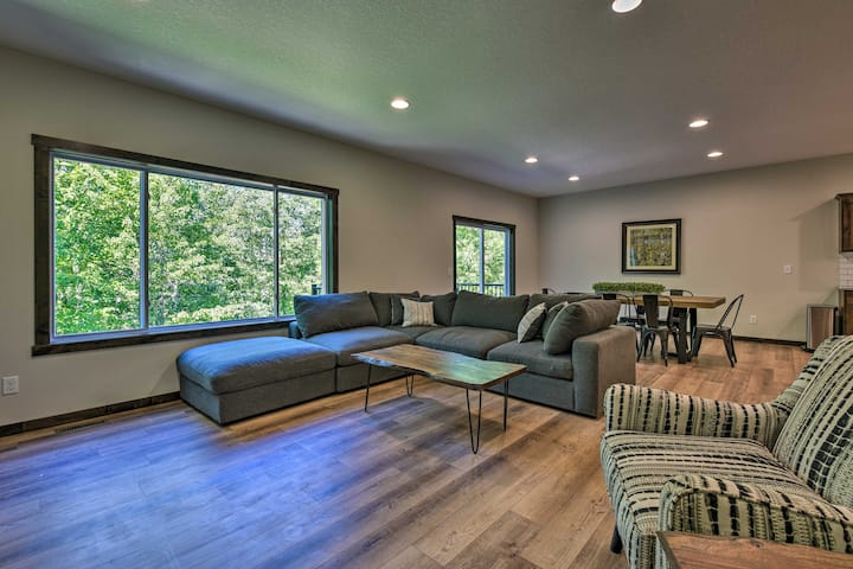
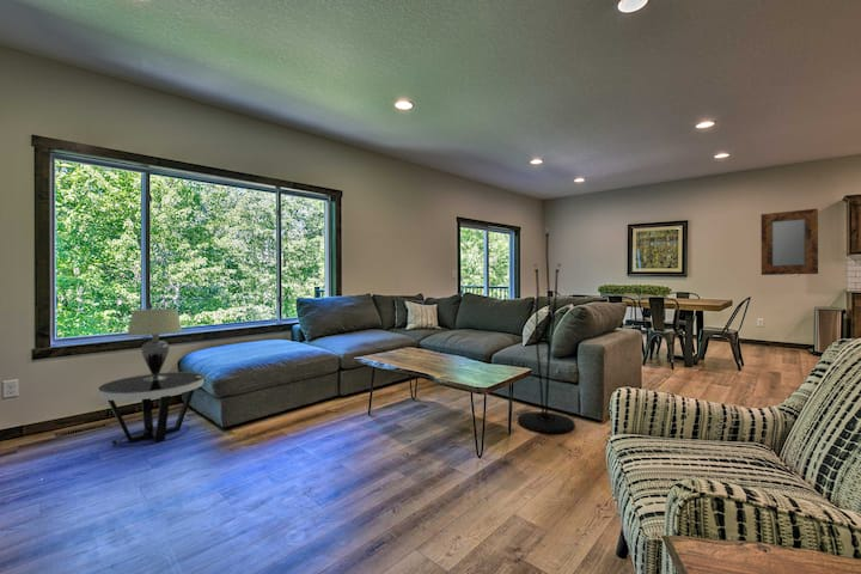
+ side table [97,371,204,447]
+ home mirror [759,207,819,276]
+ floor lamp [517,226,576,434]
+ lampshade [126,307,183,381]
